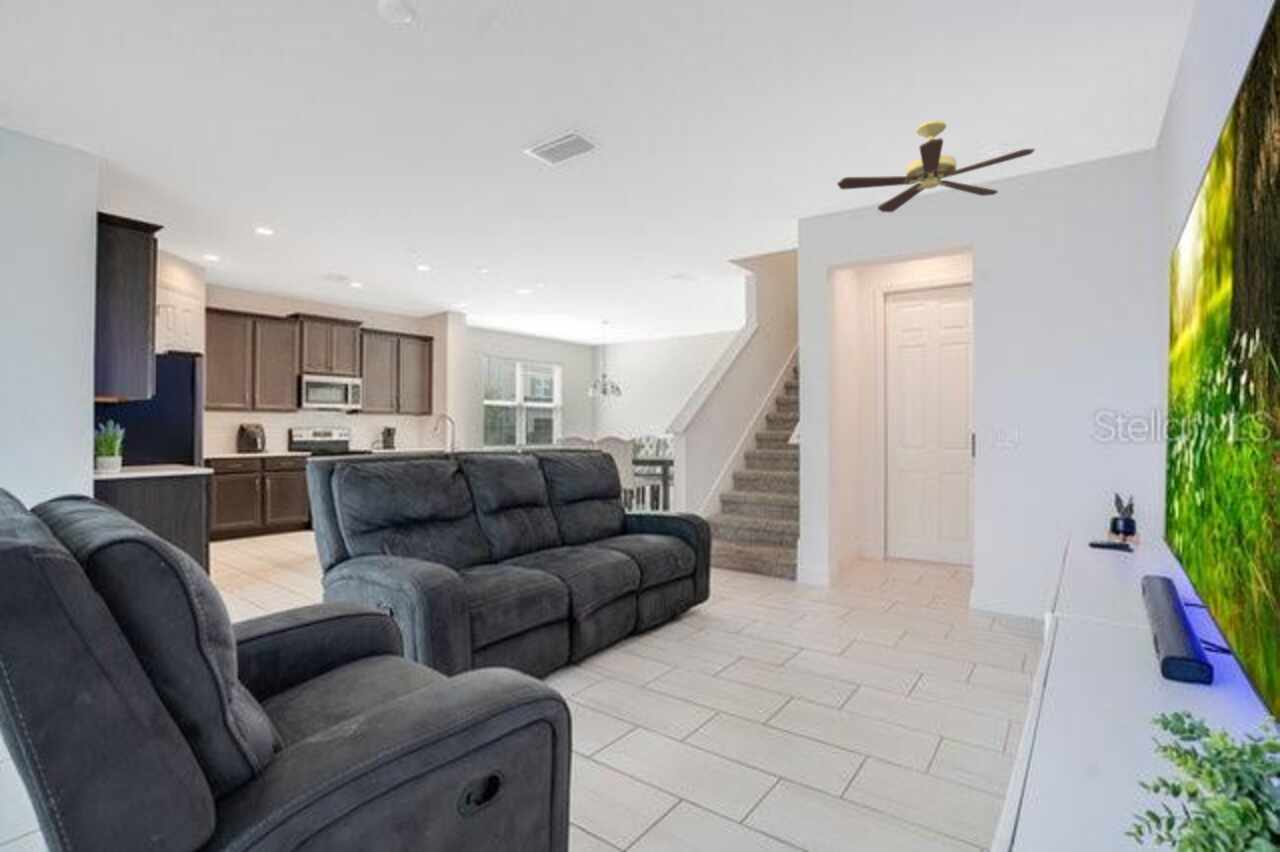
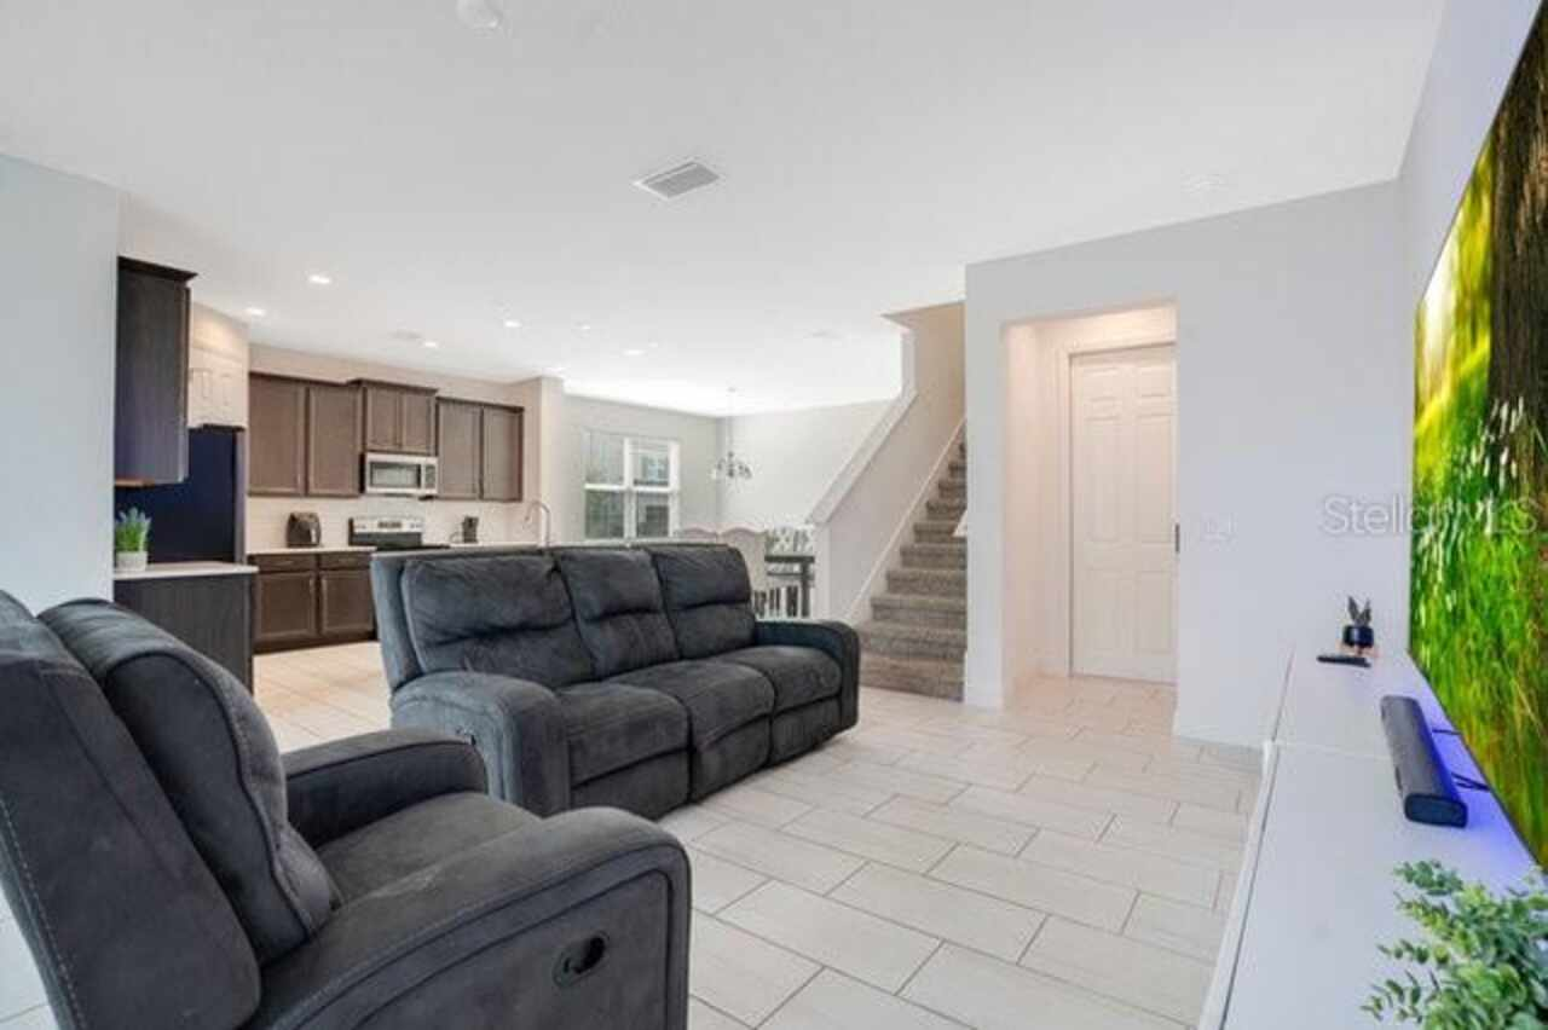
- ceiling fan [836,119,1036,214]
